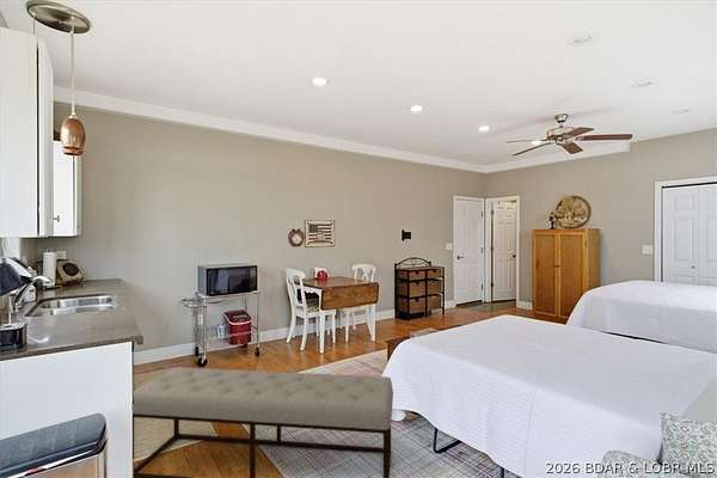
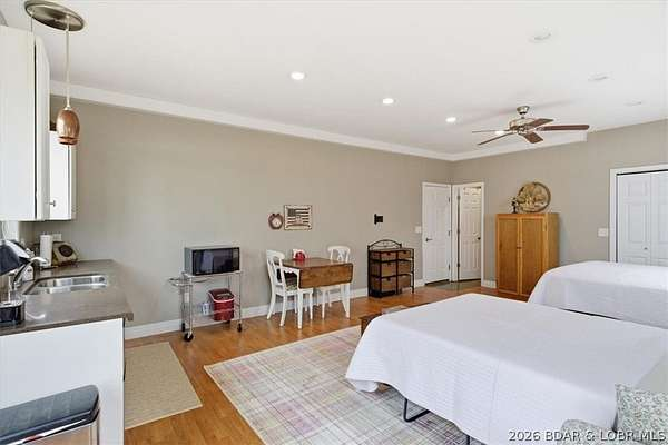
- bench [133,366,394,478]
